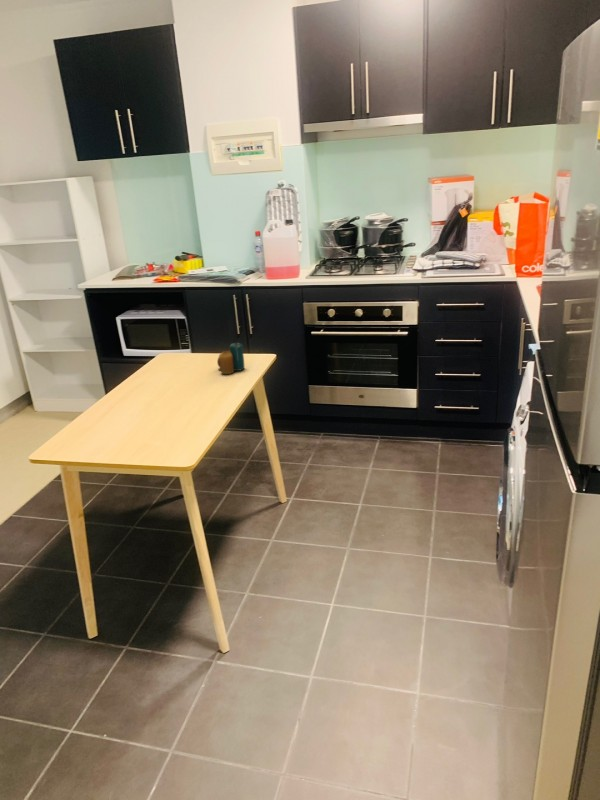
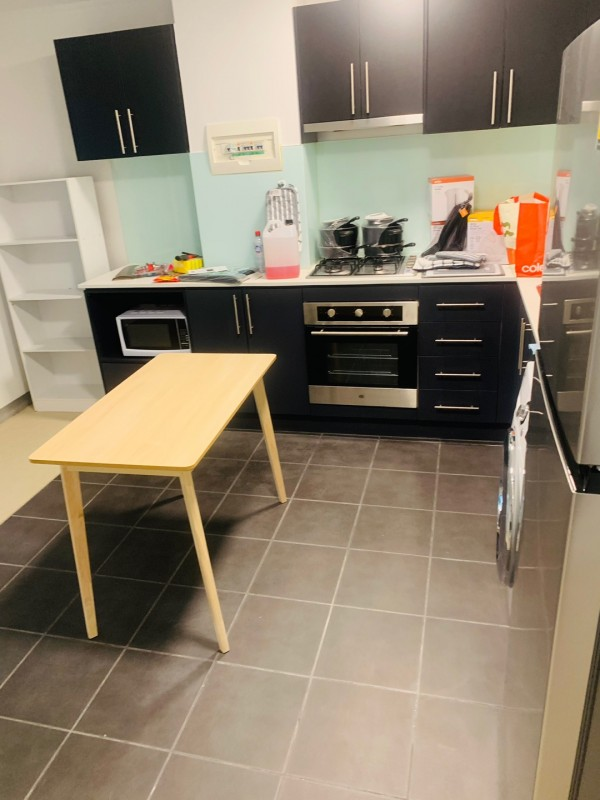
- candle [216,342,245,375]
